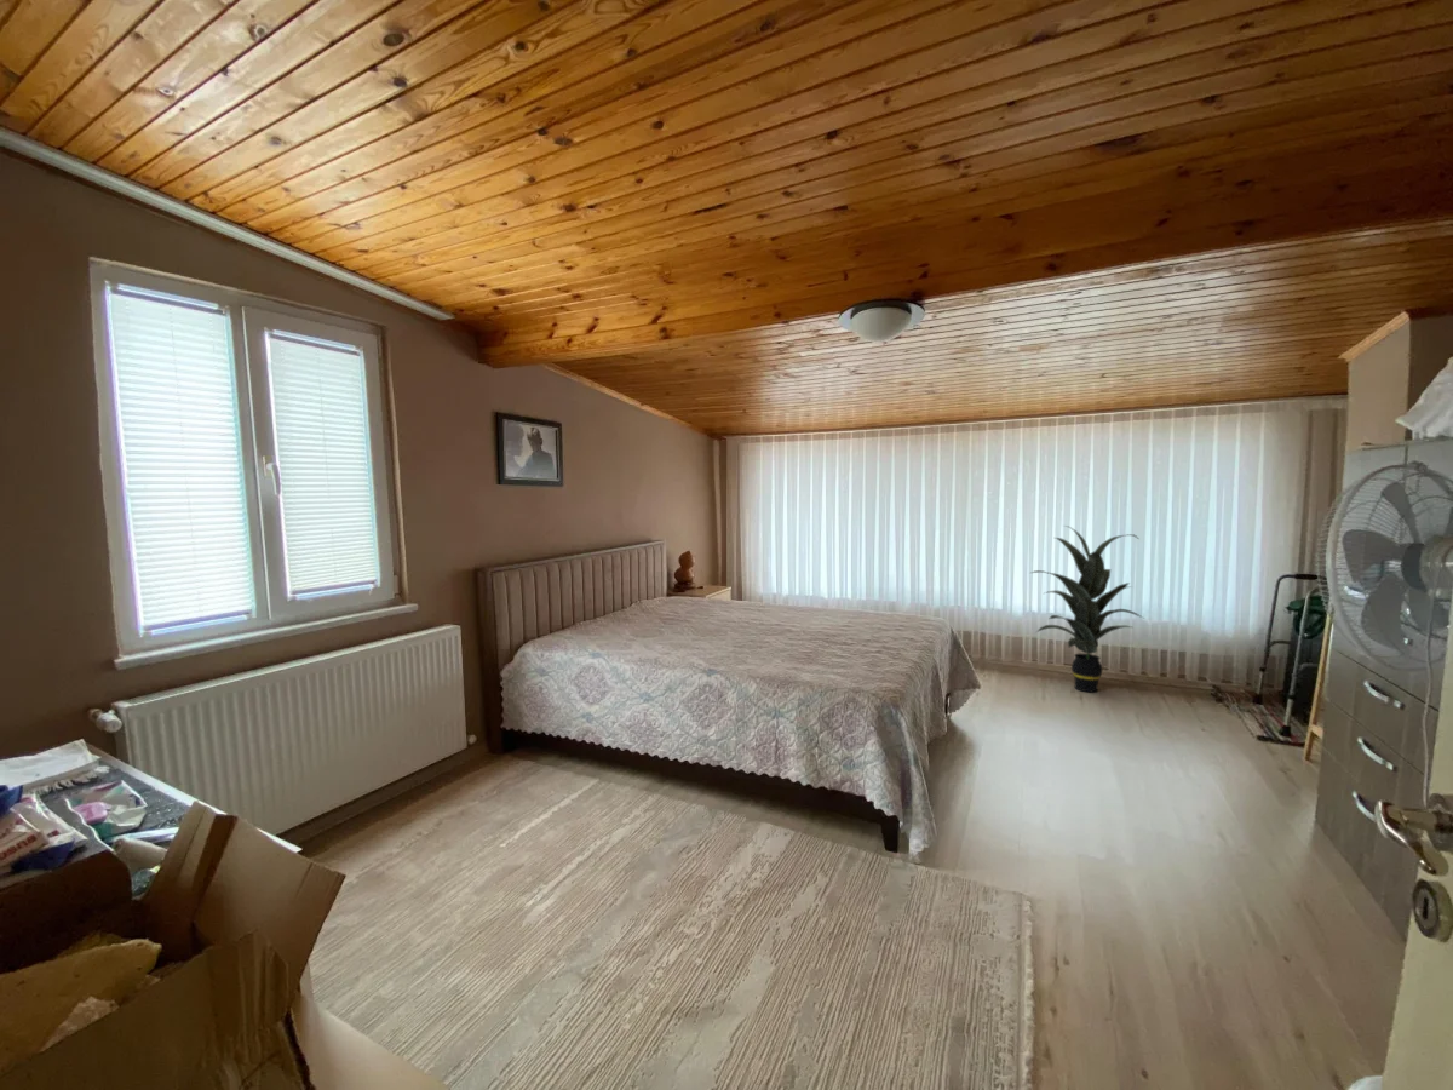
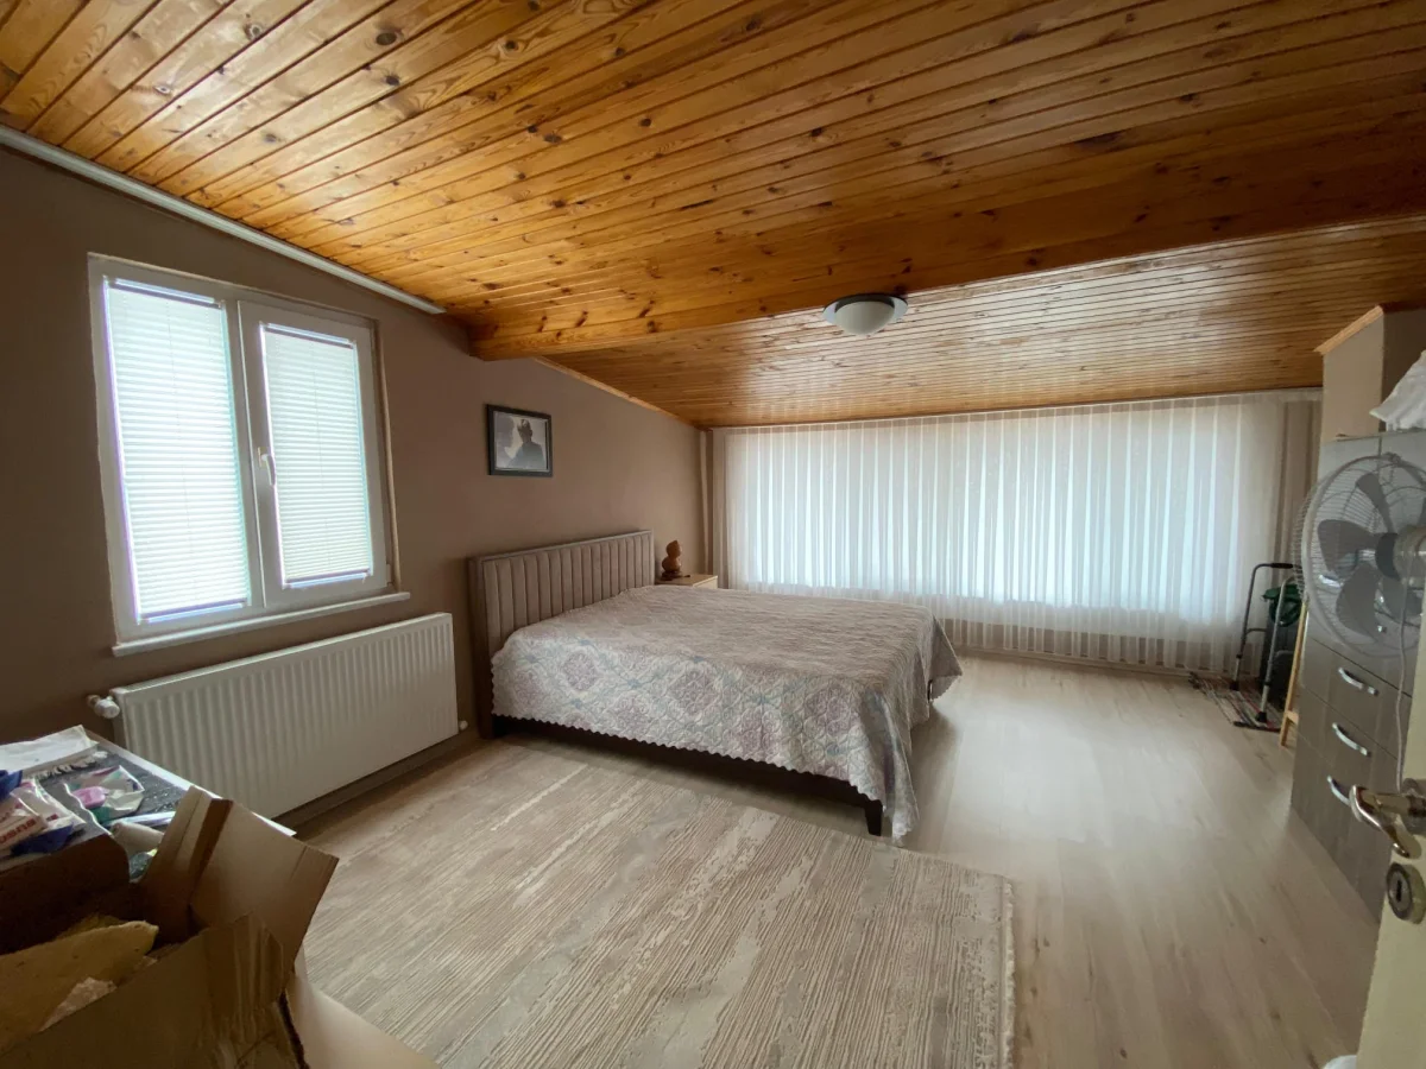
- indoor plant [1030,524,1144,693]
